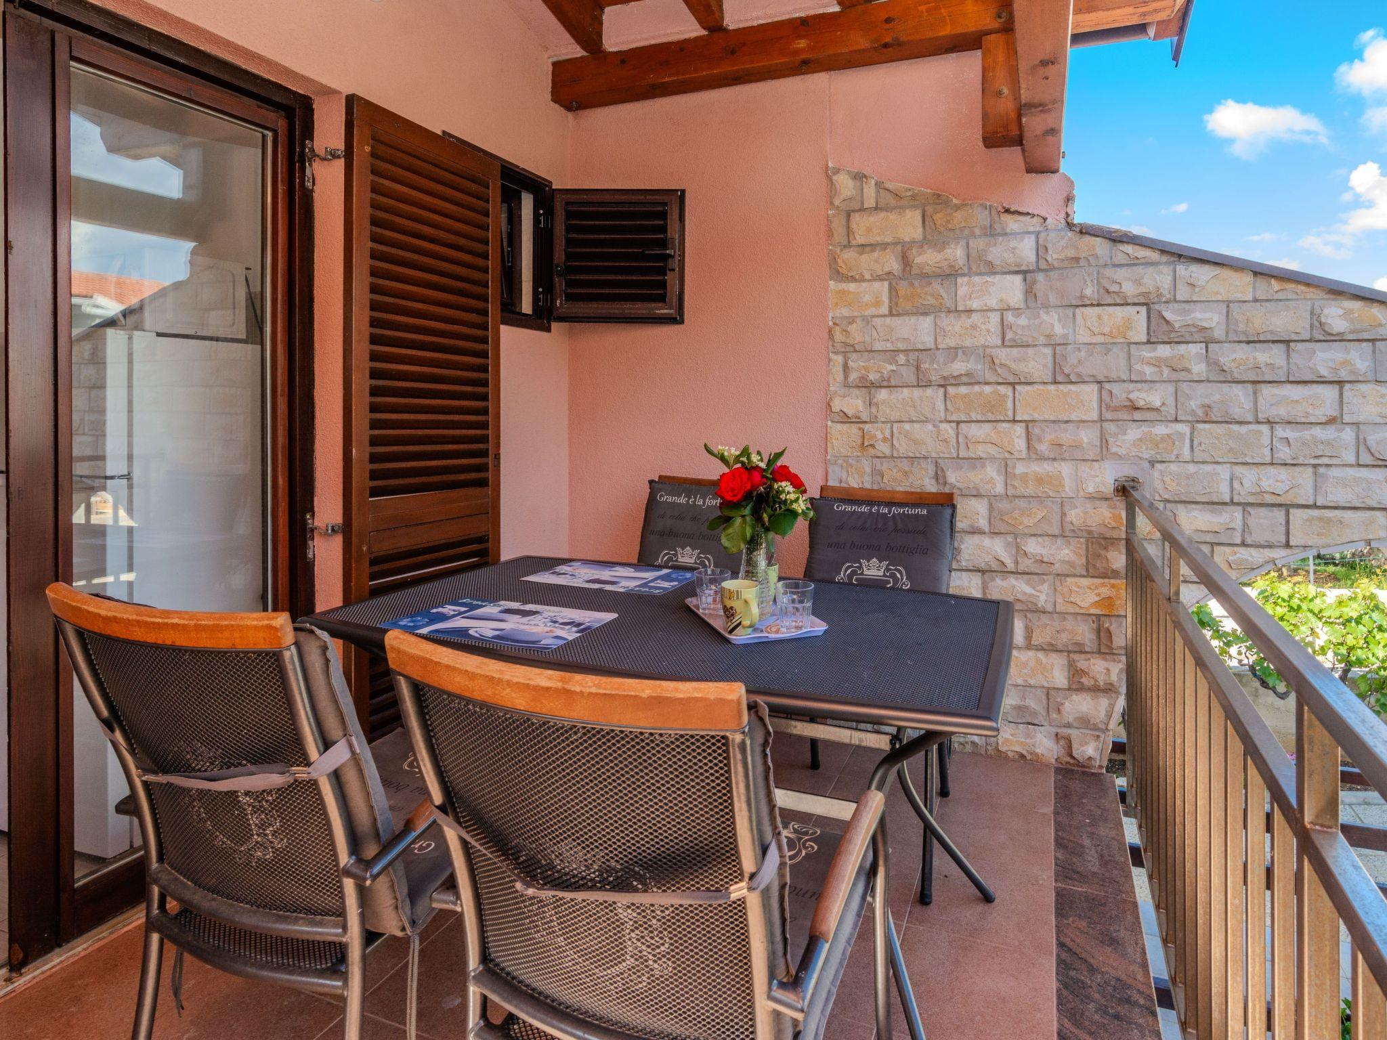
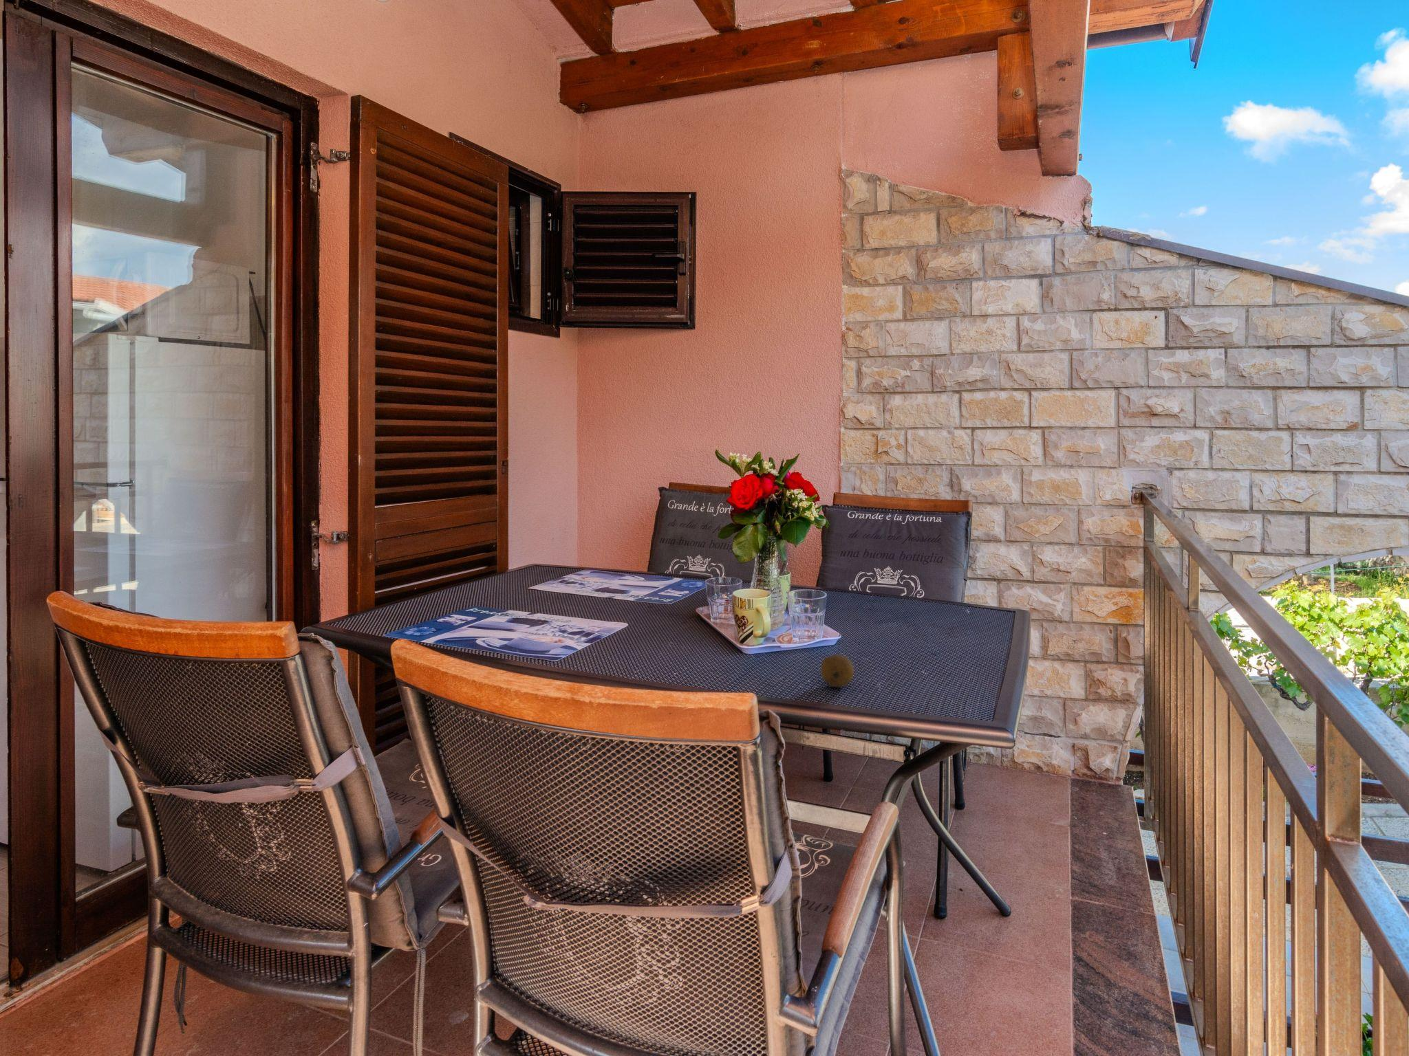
+ fruit [820,653,854,688]
